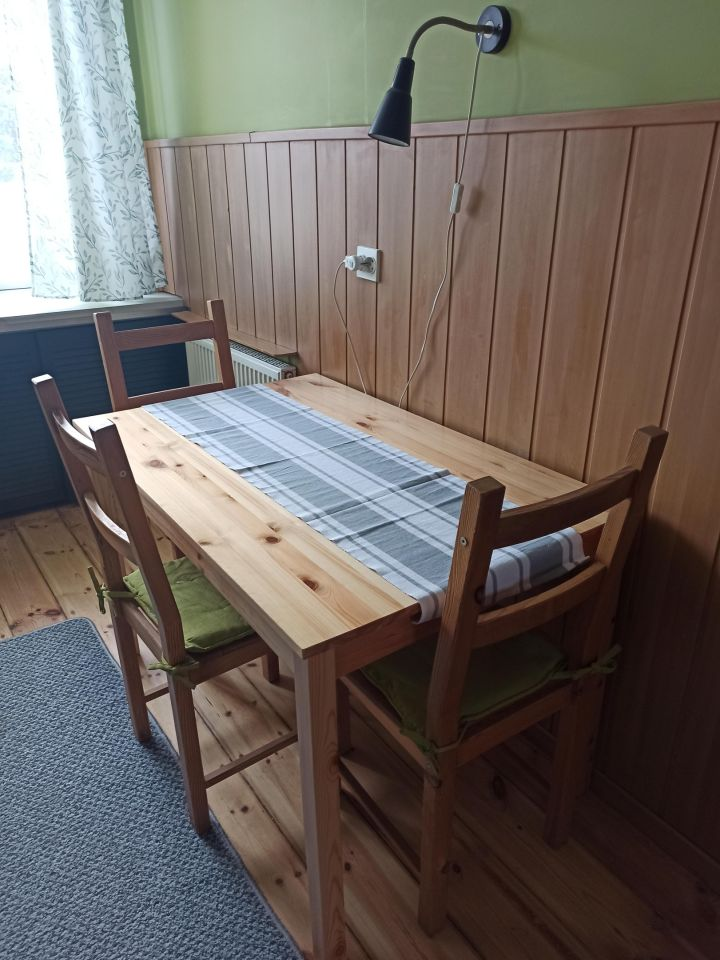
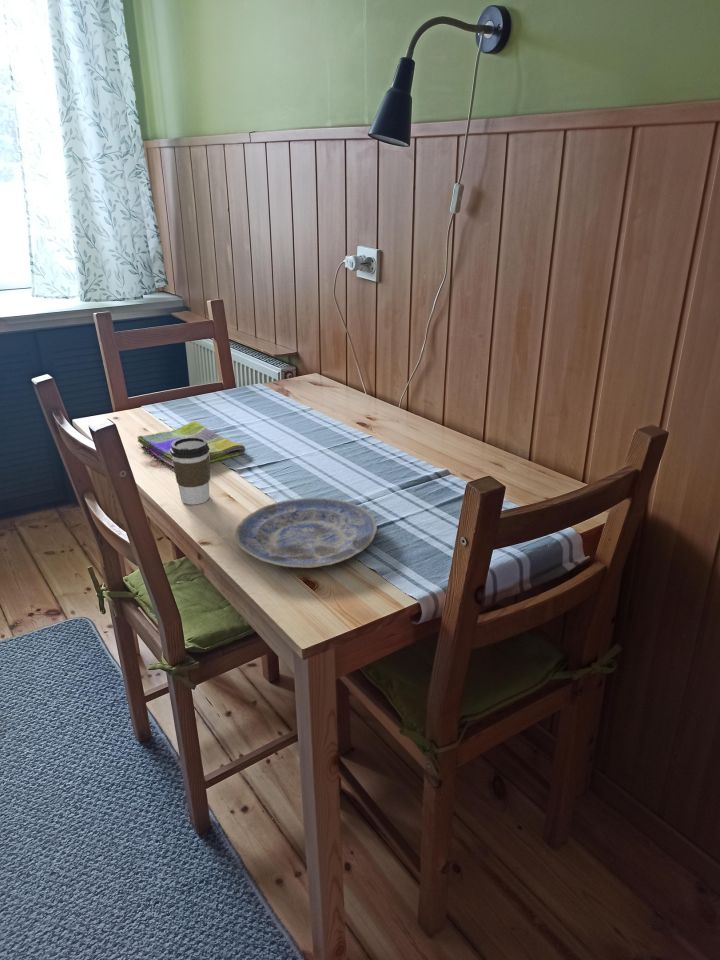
+ coffee cup [170,437,211,505]
+ plate [234,497,378,569]
+ dish towel [136,420,247,468]
